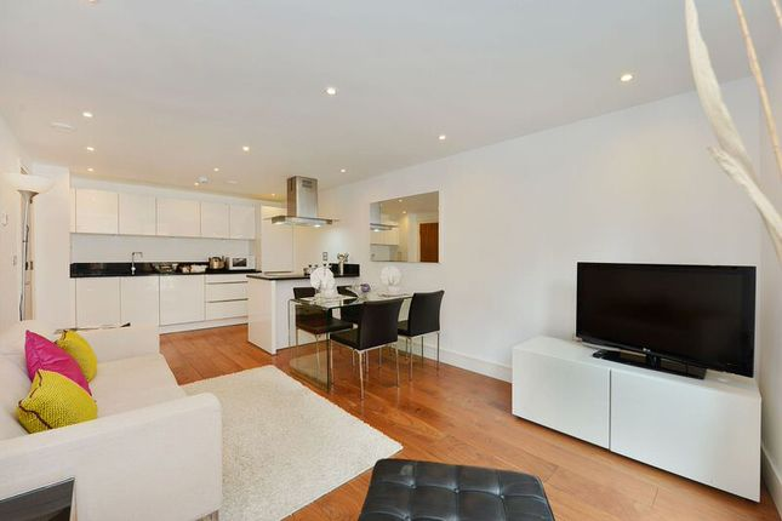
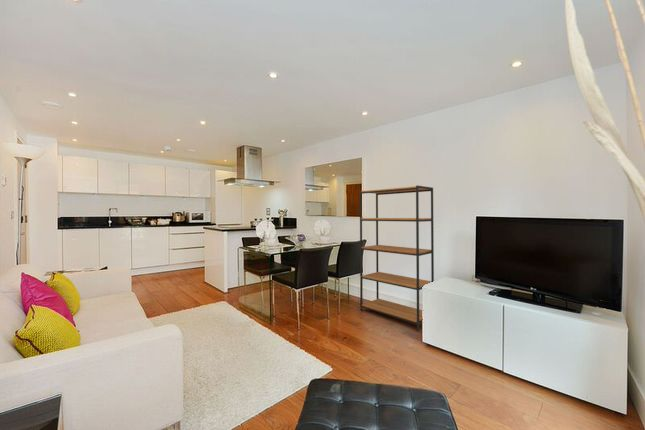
+ bookshelf [359,184,435,332]
